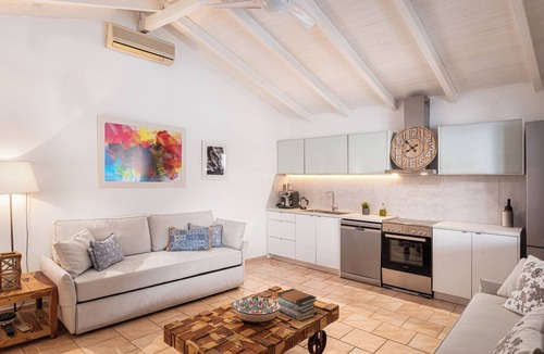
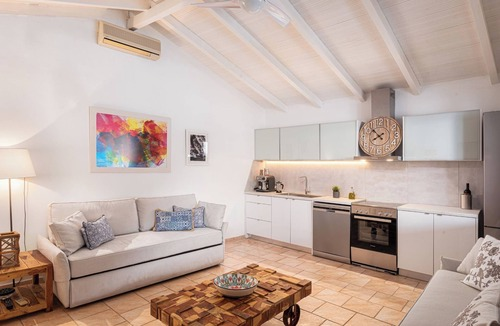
- book stack [276,288,318,321]
